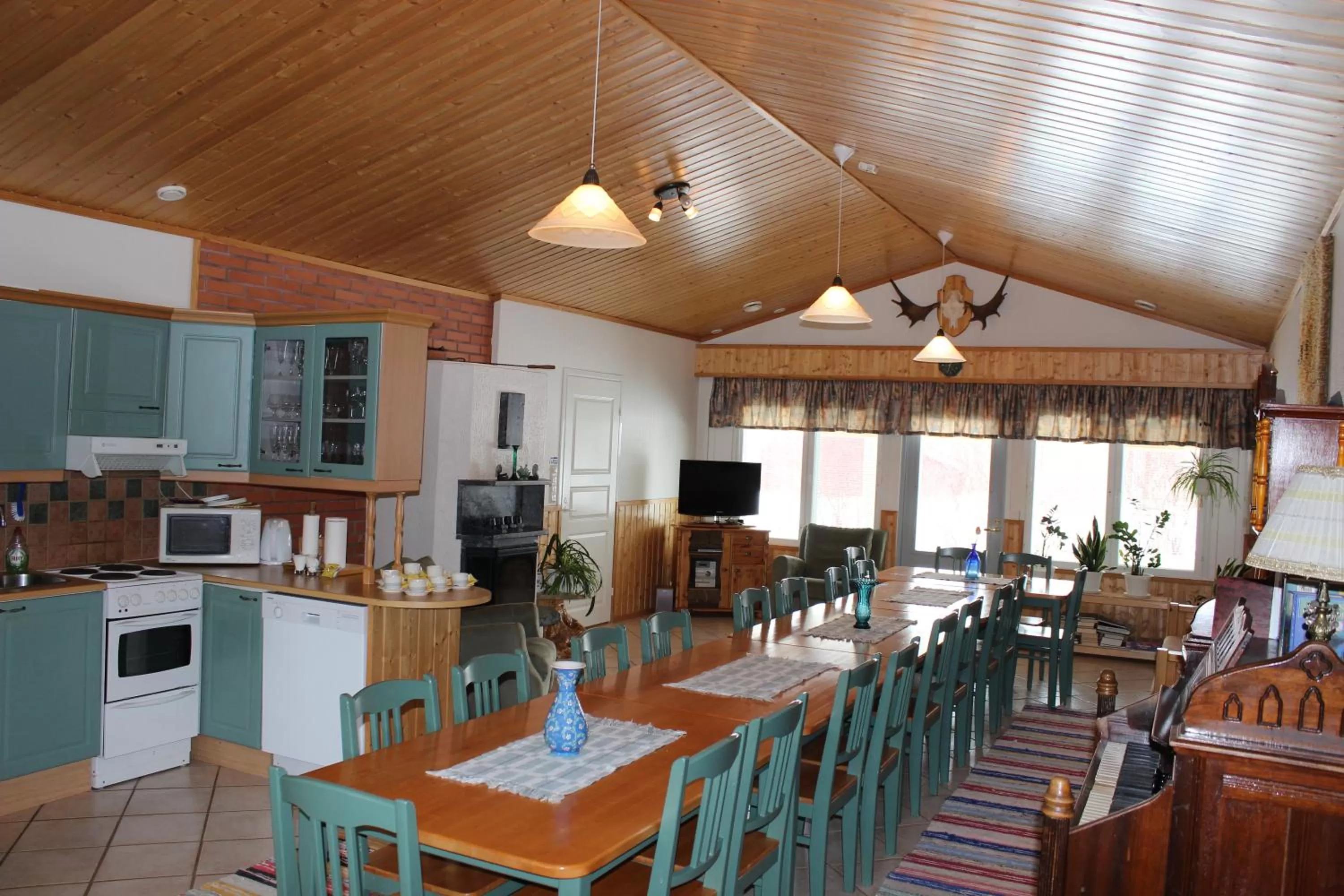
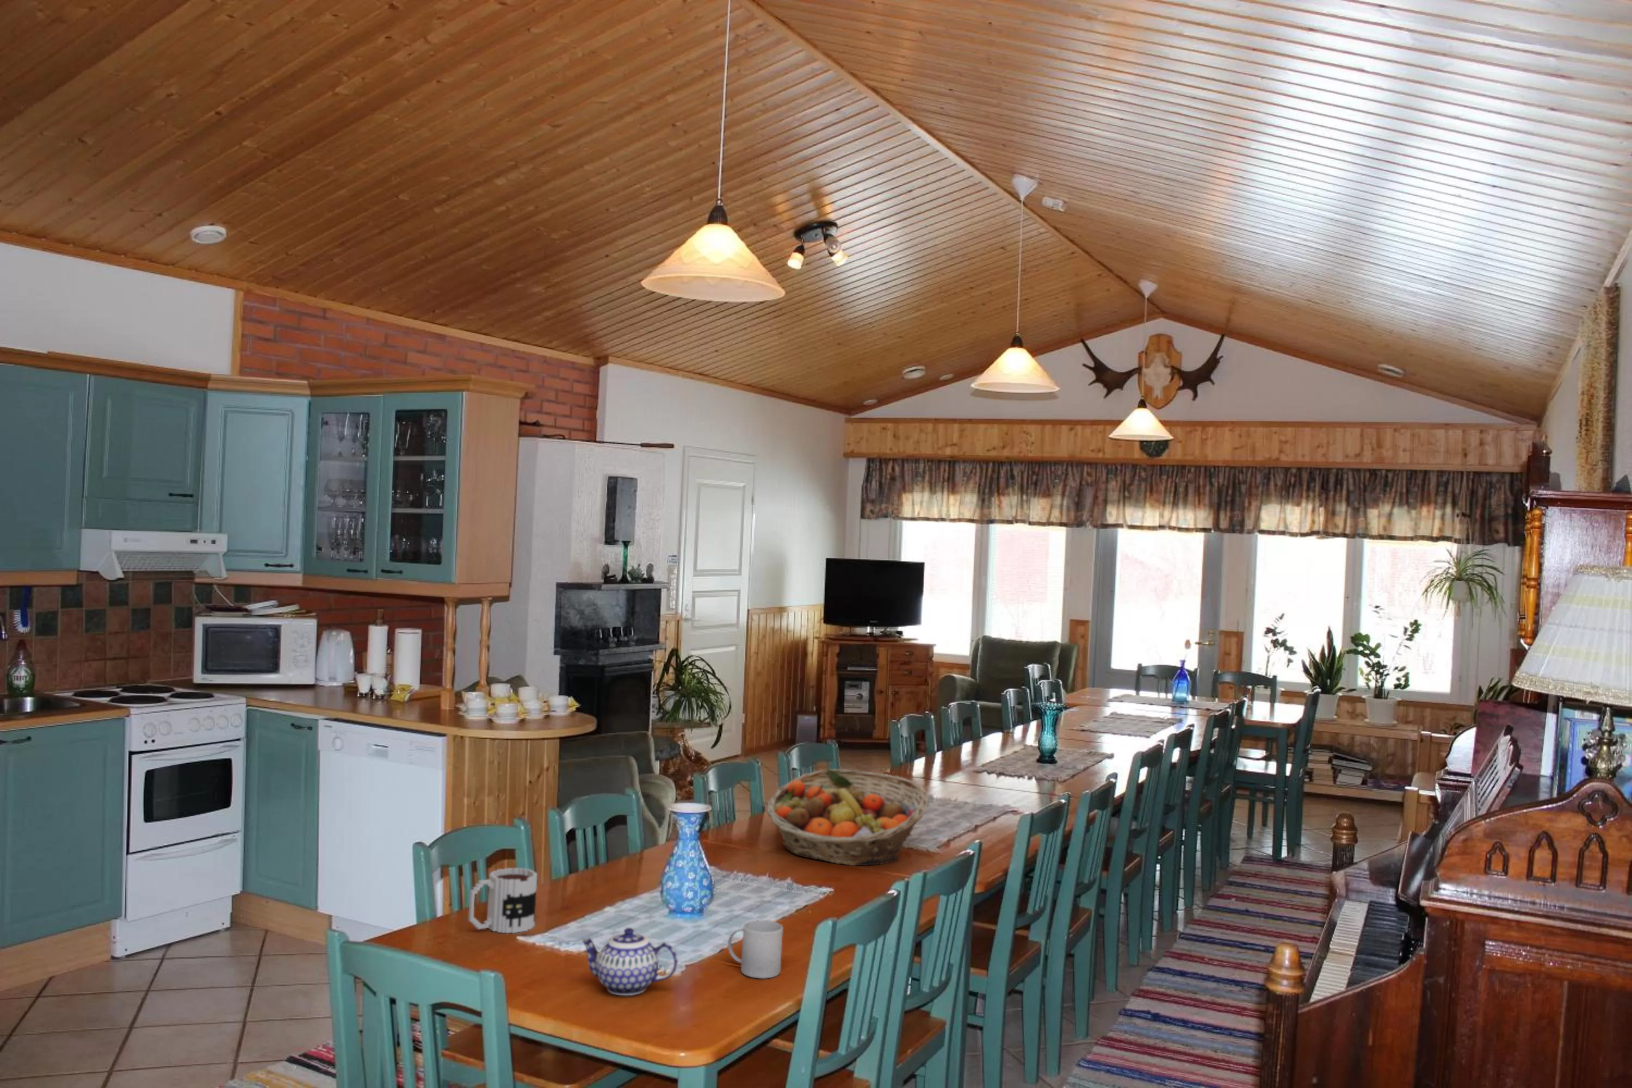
+ fruit basket [766,769,929,867]
+ mug [467,867,538,934]
+ mug [727,920,783,979]
+ teapot [580,926,679,996]
